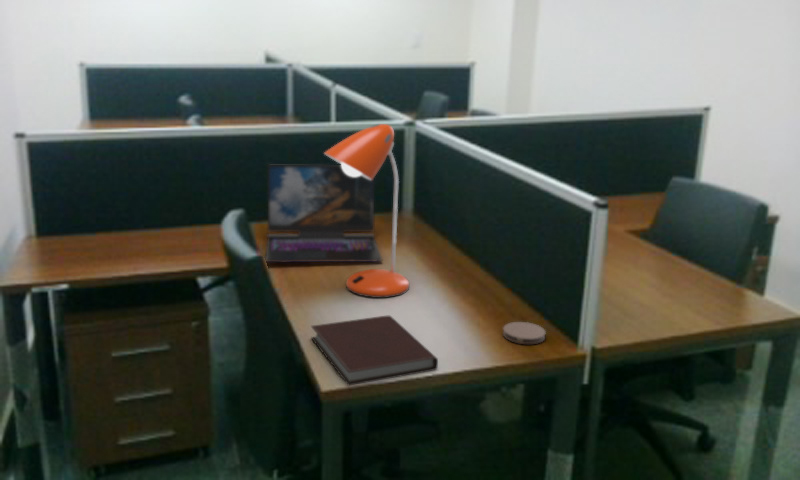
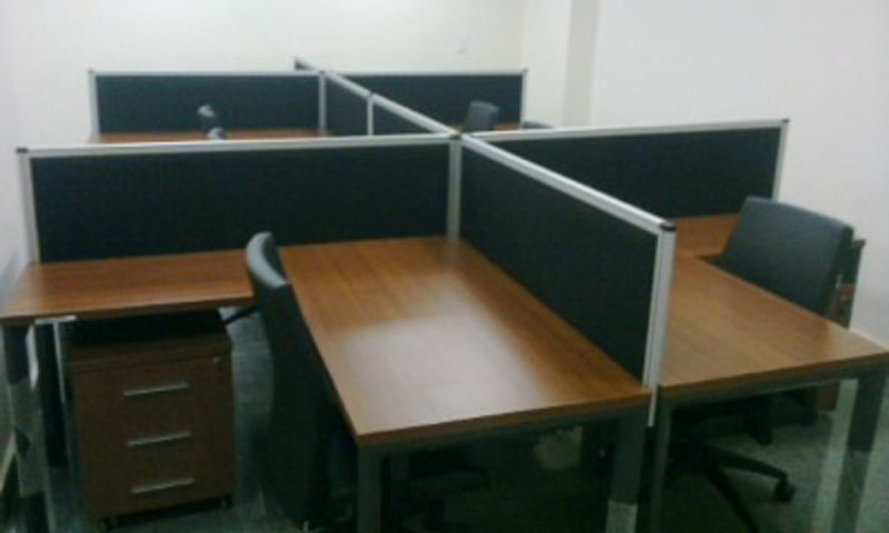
- laptop [264,163,383,263]
- desk lamp [323,123,410,299]
- notebook [310,315,439,387]
- coaster [502,321,547,345]
